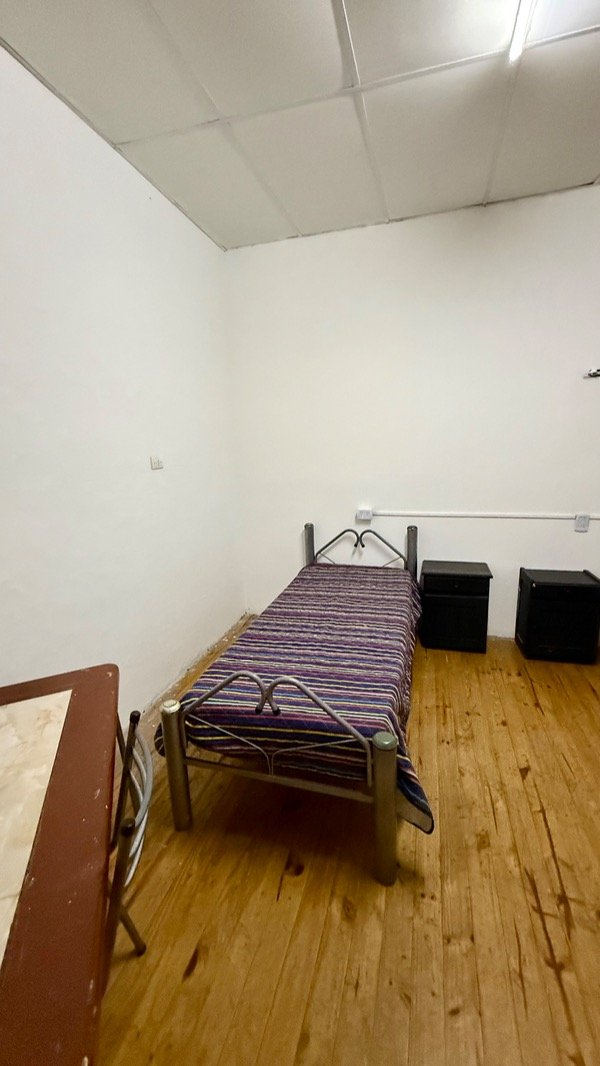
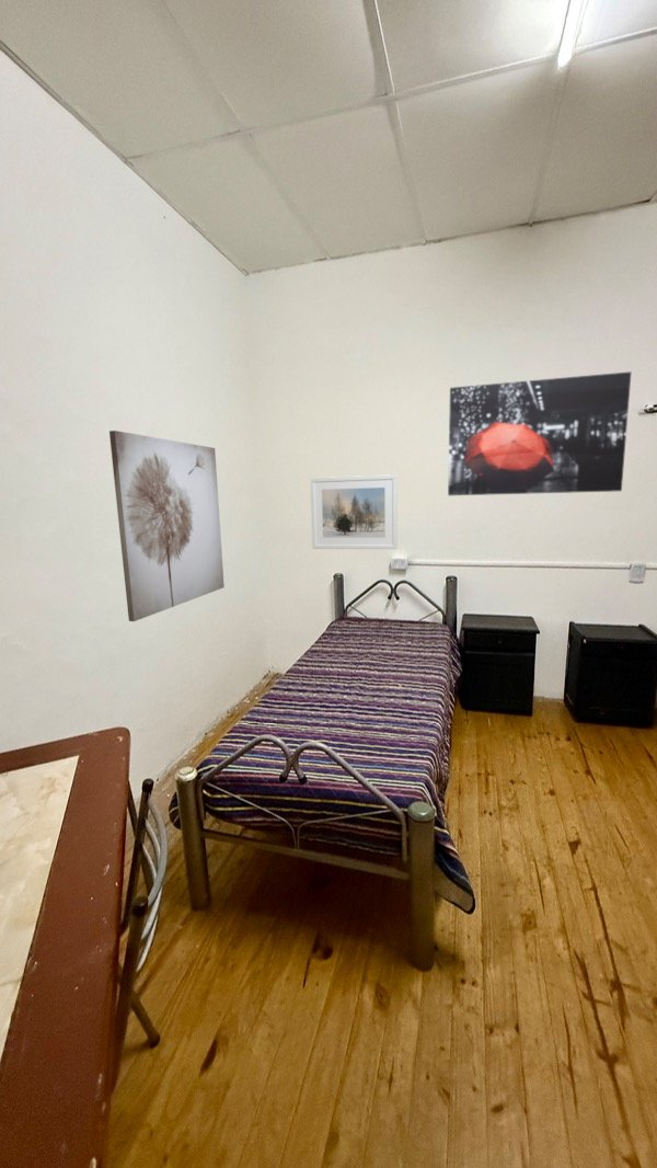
+ wall art [447,370,632,496]
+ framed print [309,473,399,550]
+ wall art [108,430,226,622]
